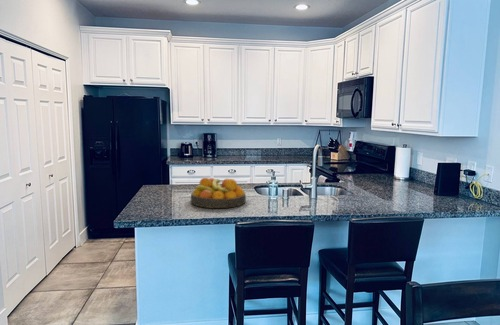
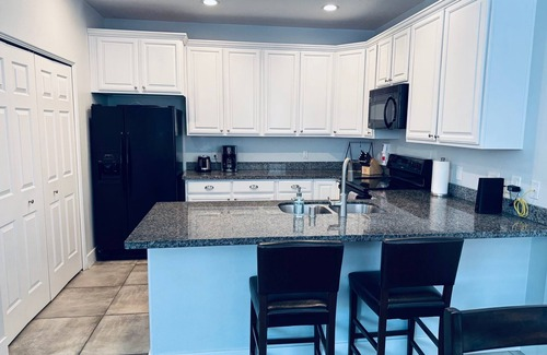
- fruit bowl [190,177,247,209]
